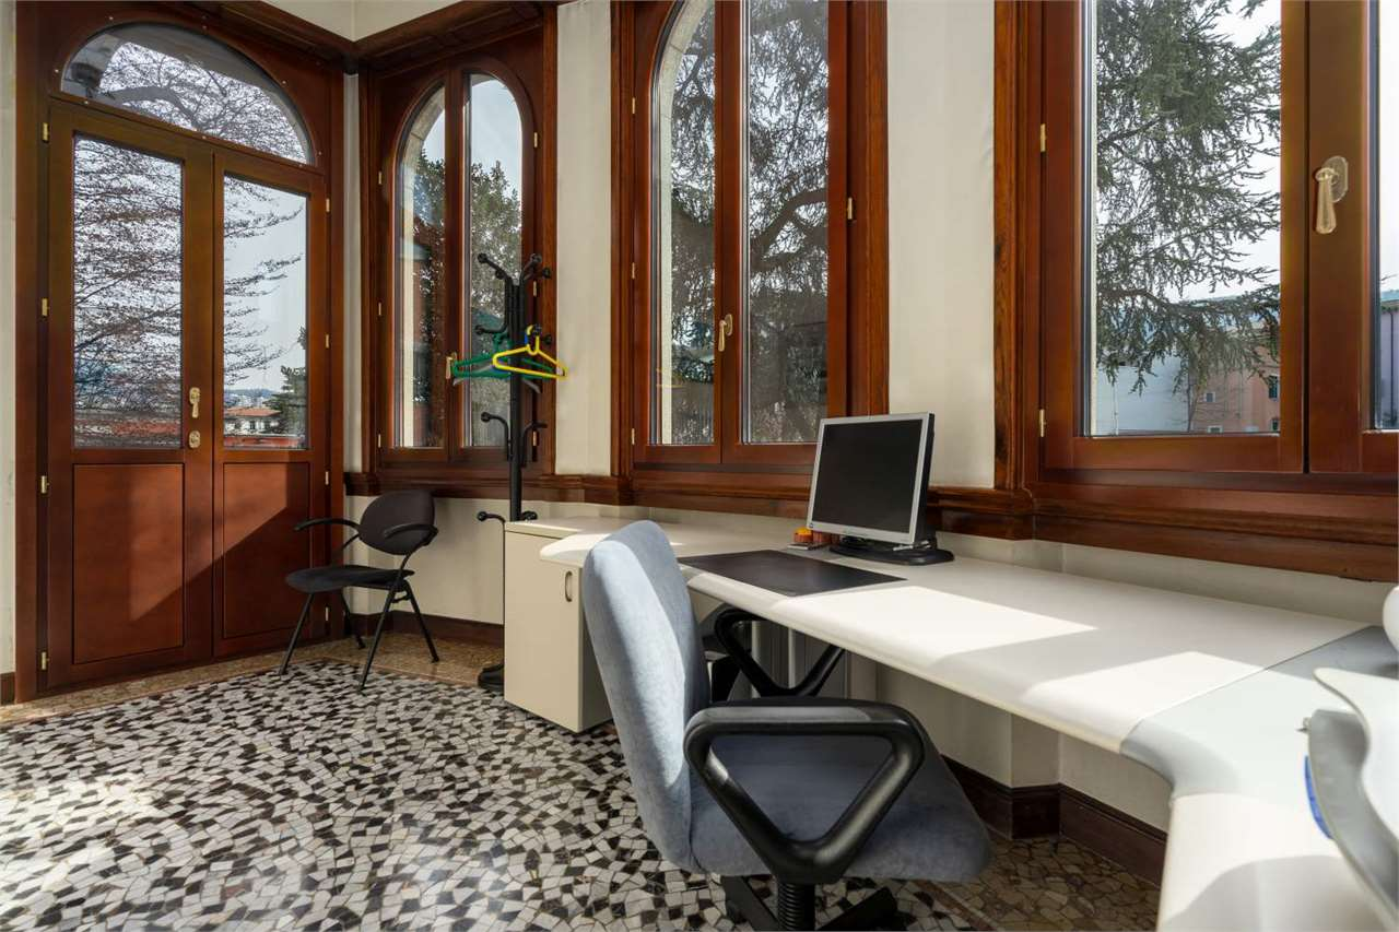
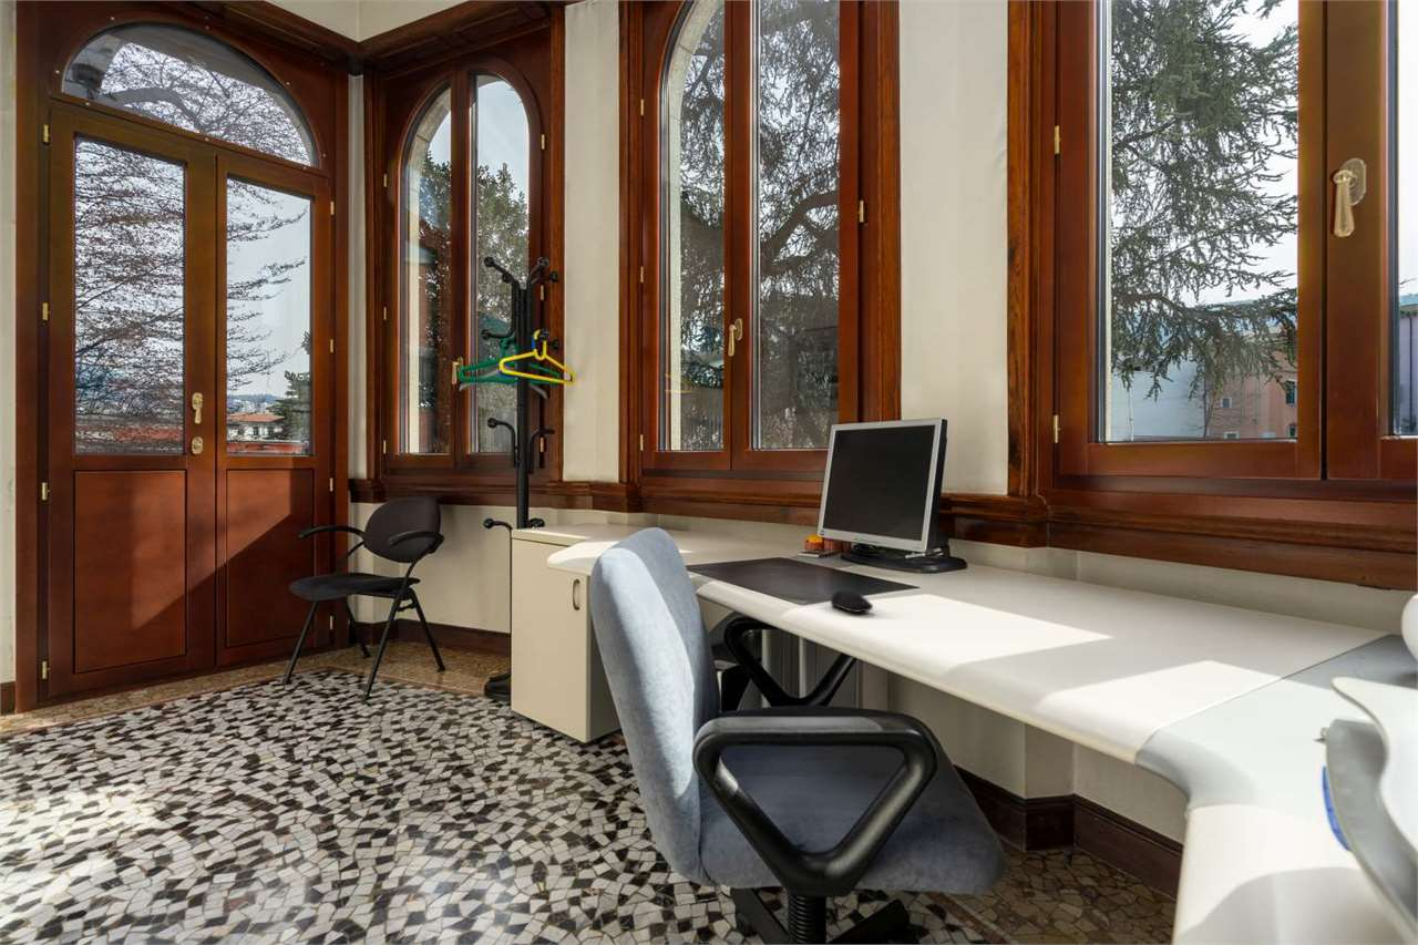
+ computer mouse [830,588,874,614]
